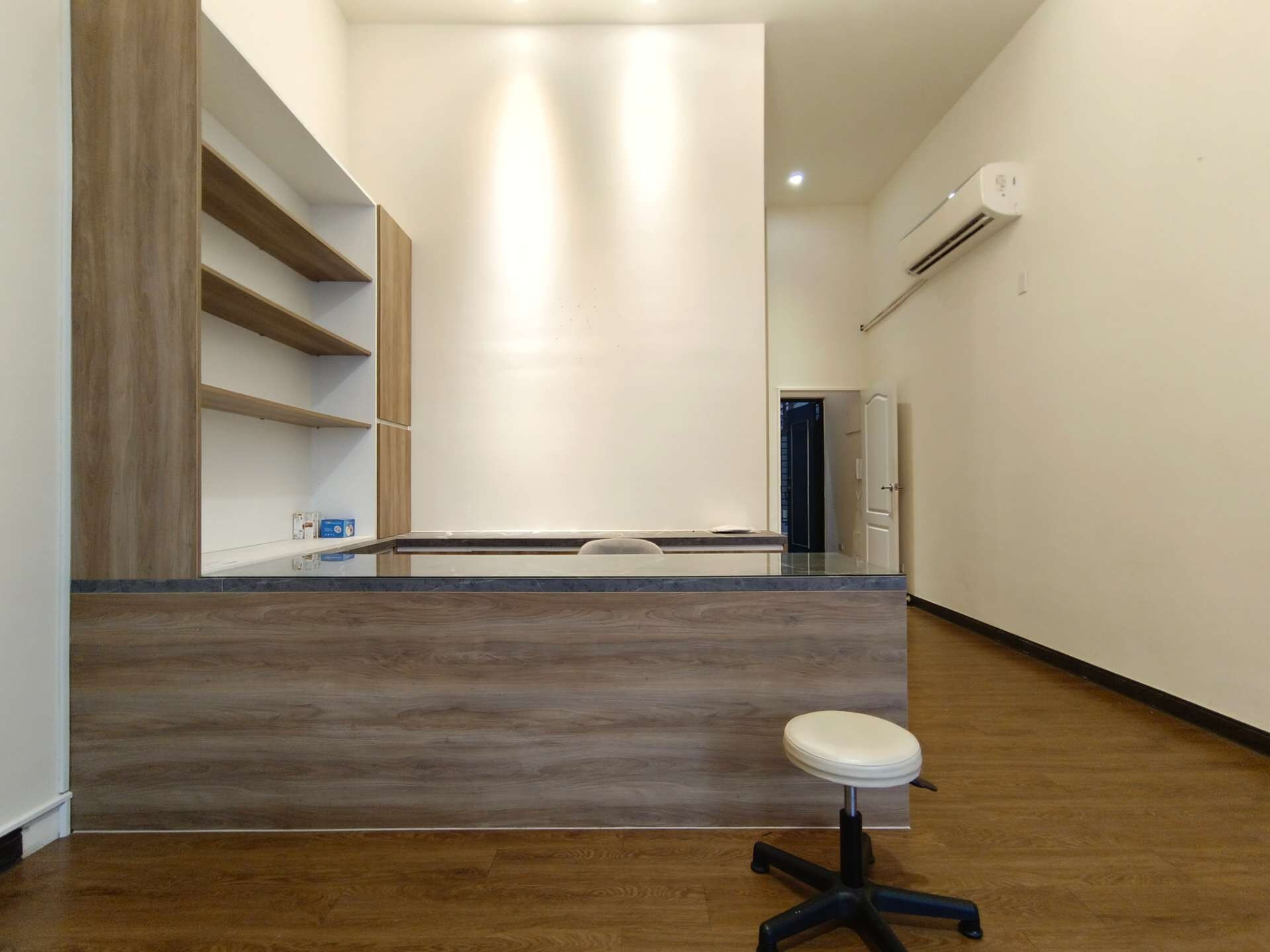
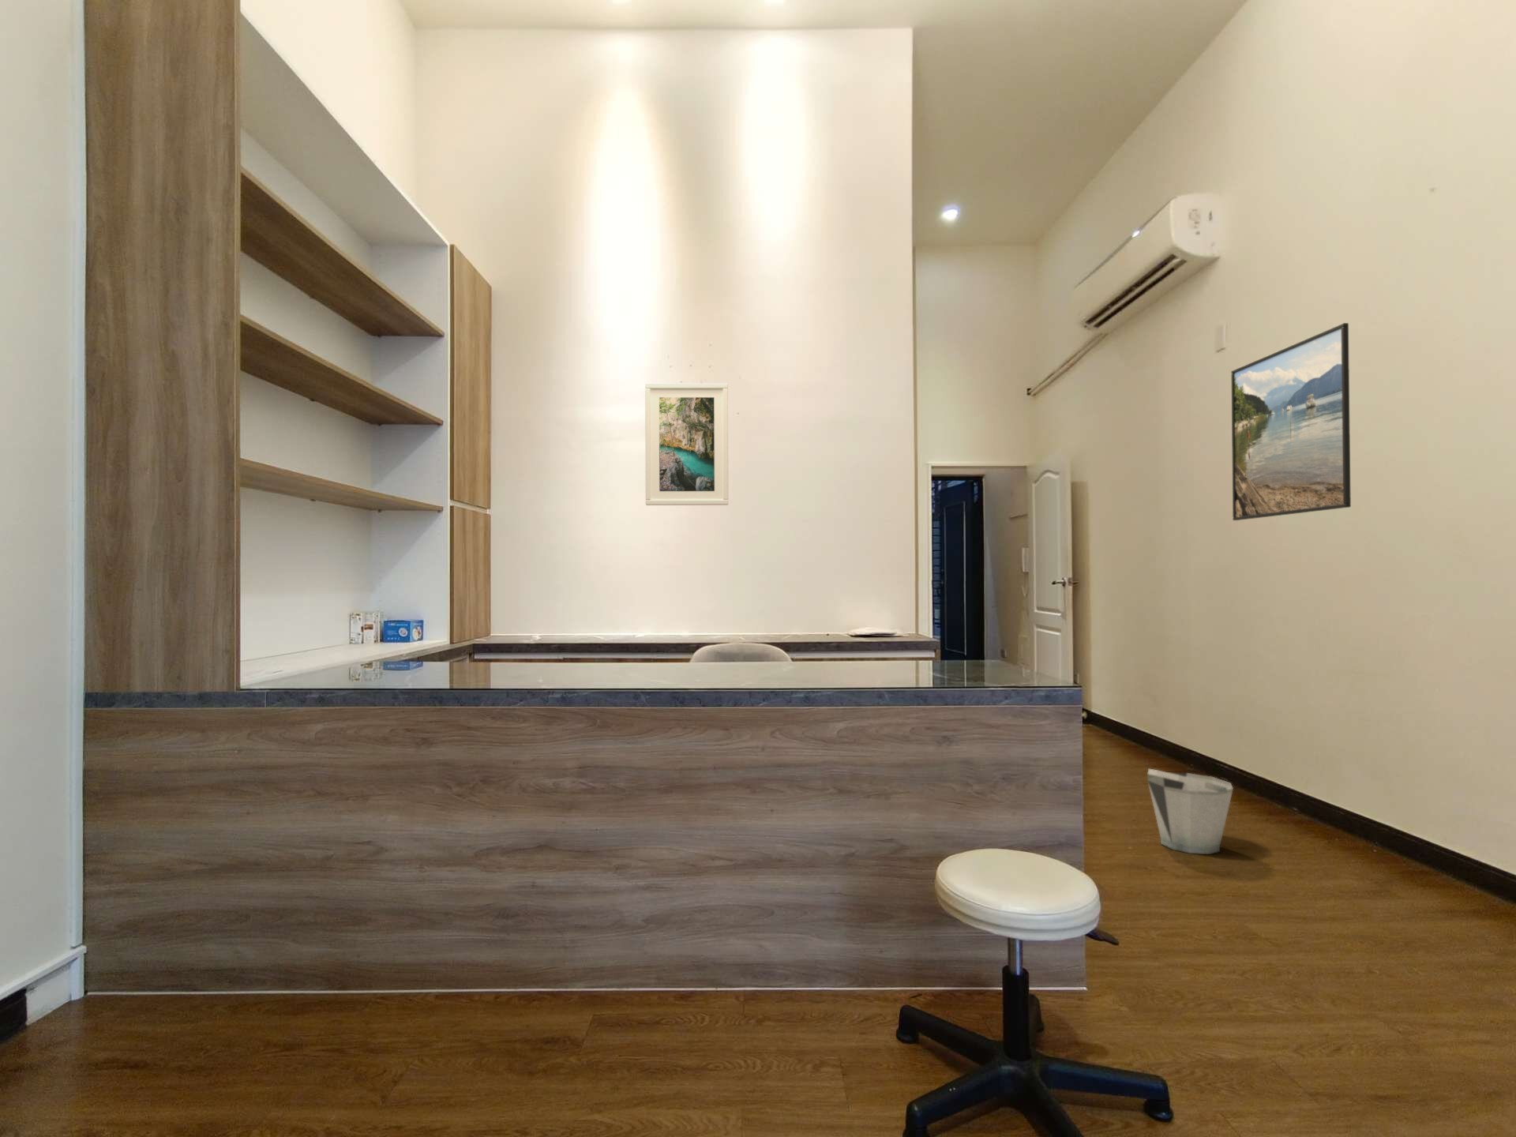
+ bucket [1146,768,1234,855]
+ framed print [645,383,729,506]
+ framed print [1231,322,1351,521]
